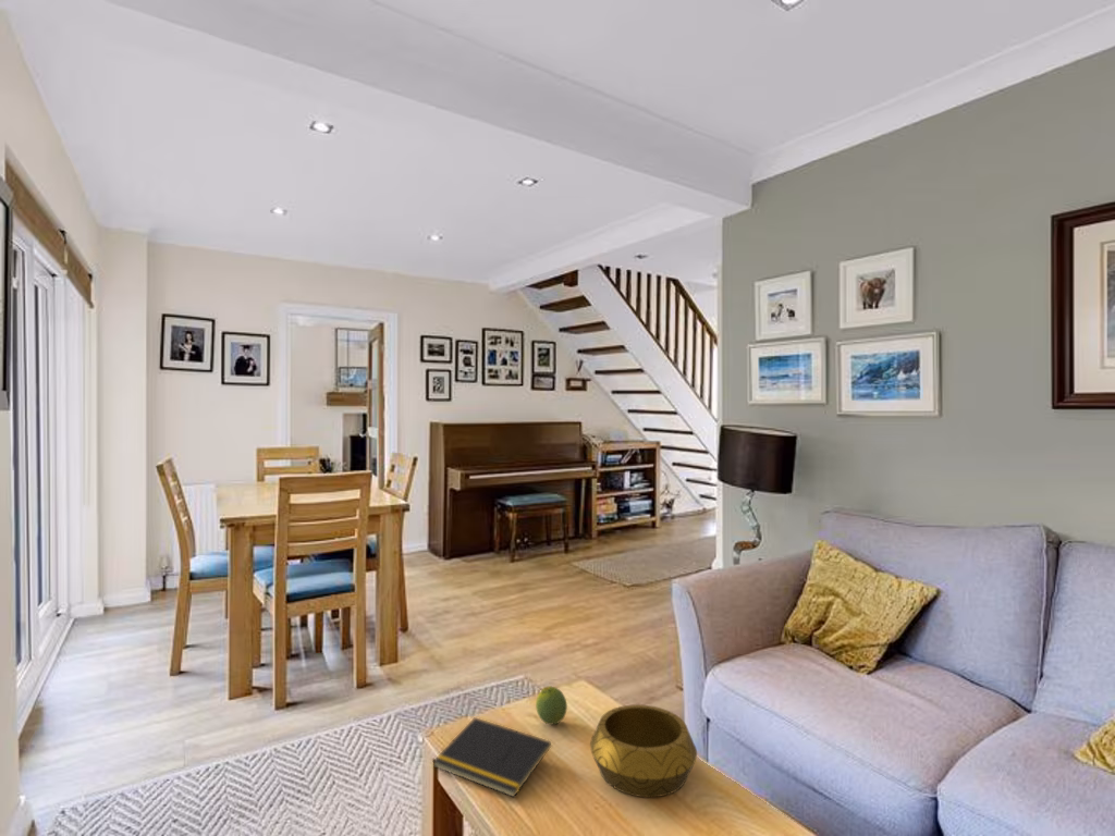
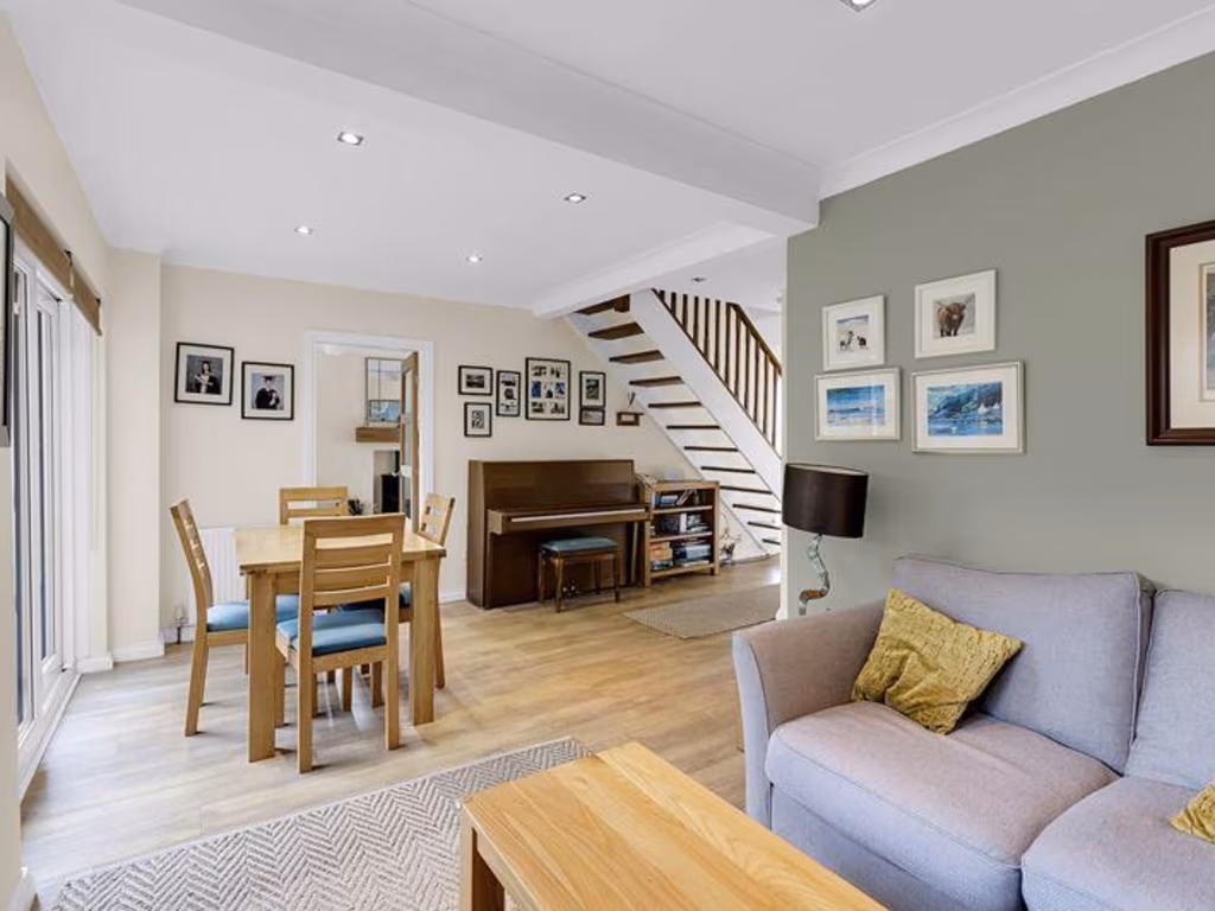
- decorative bowl [589,703,698,798]
- fruit [535,685,568,726]
- notepad [432,716,552,798]
